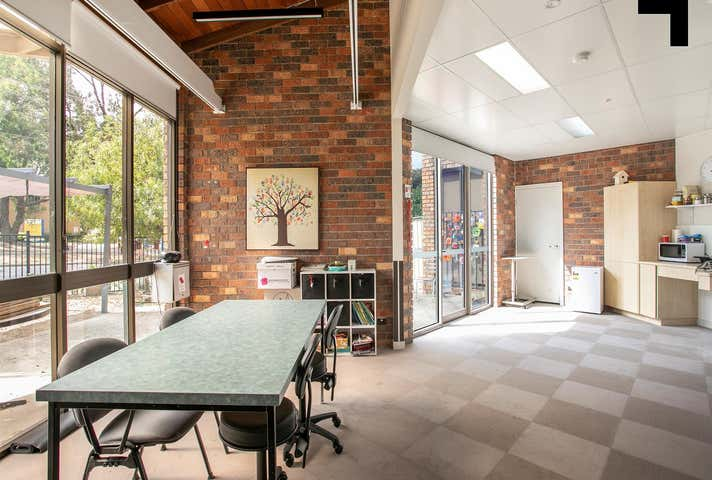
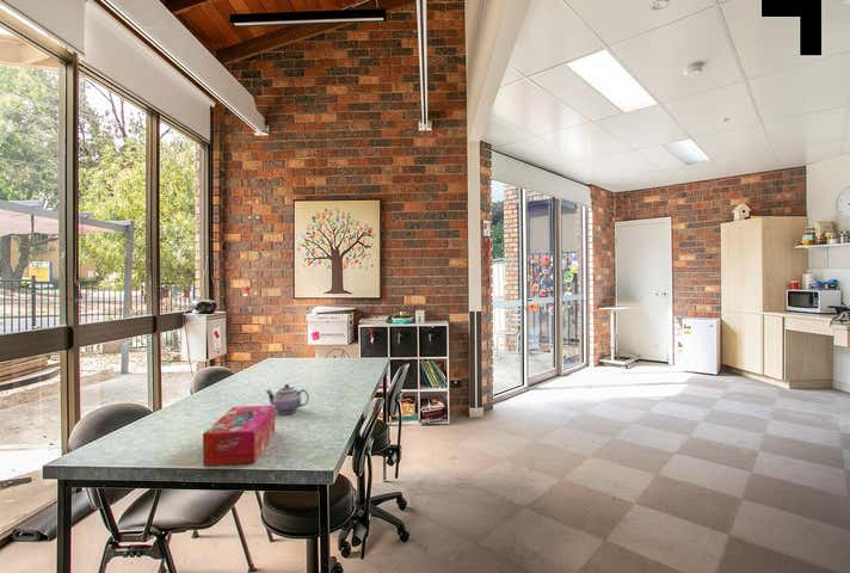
+ tissue box [202,405,276,468]
+ teapot [265,383,310,414]
